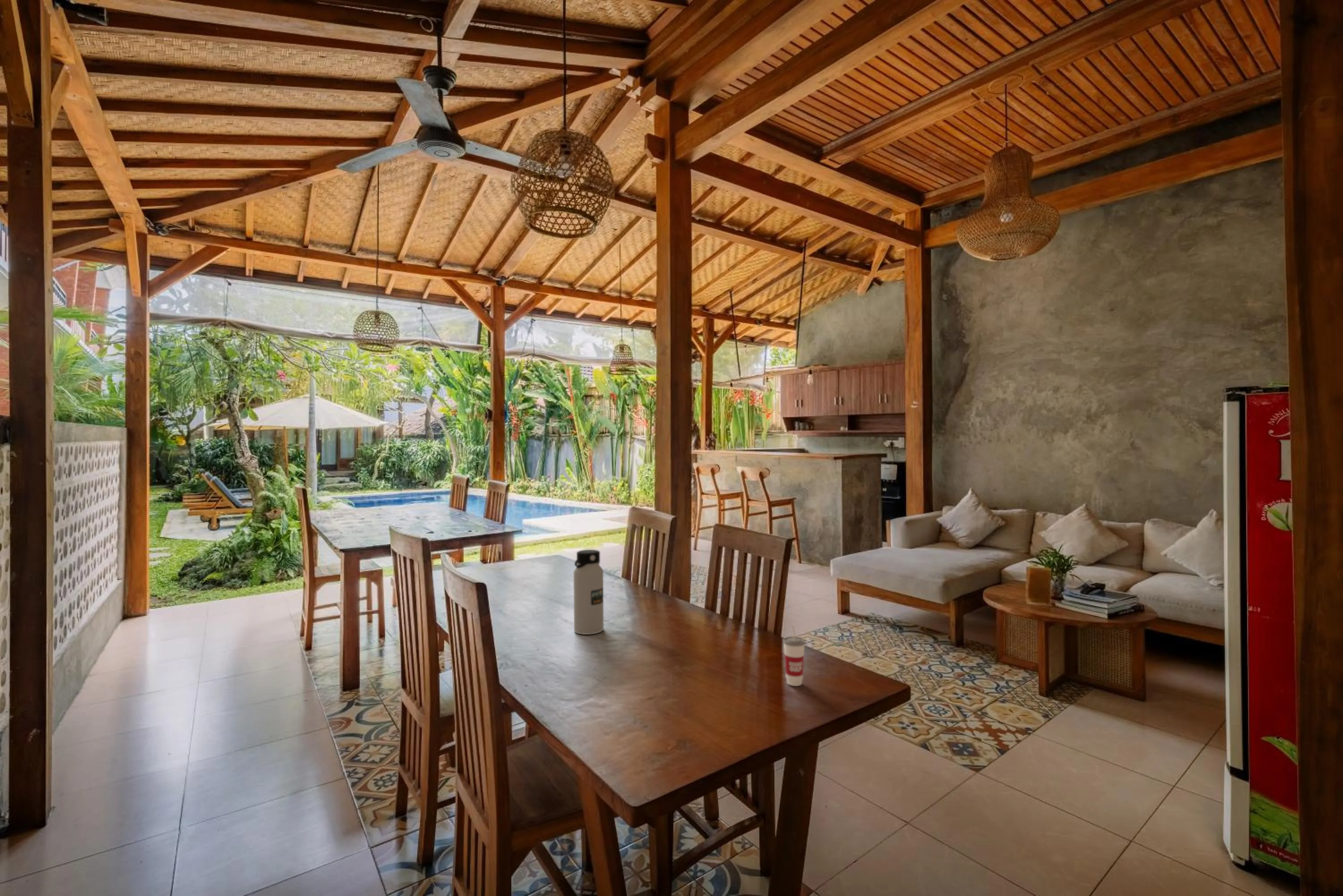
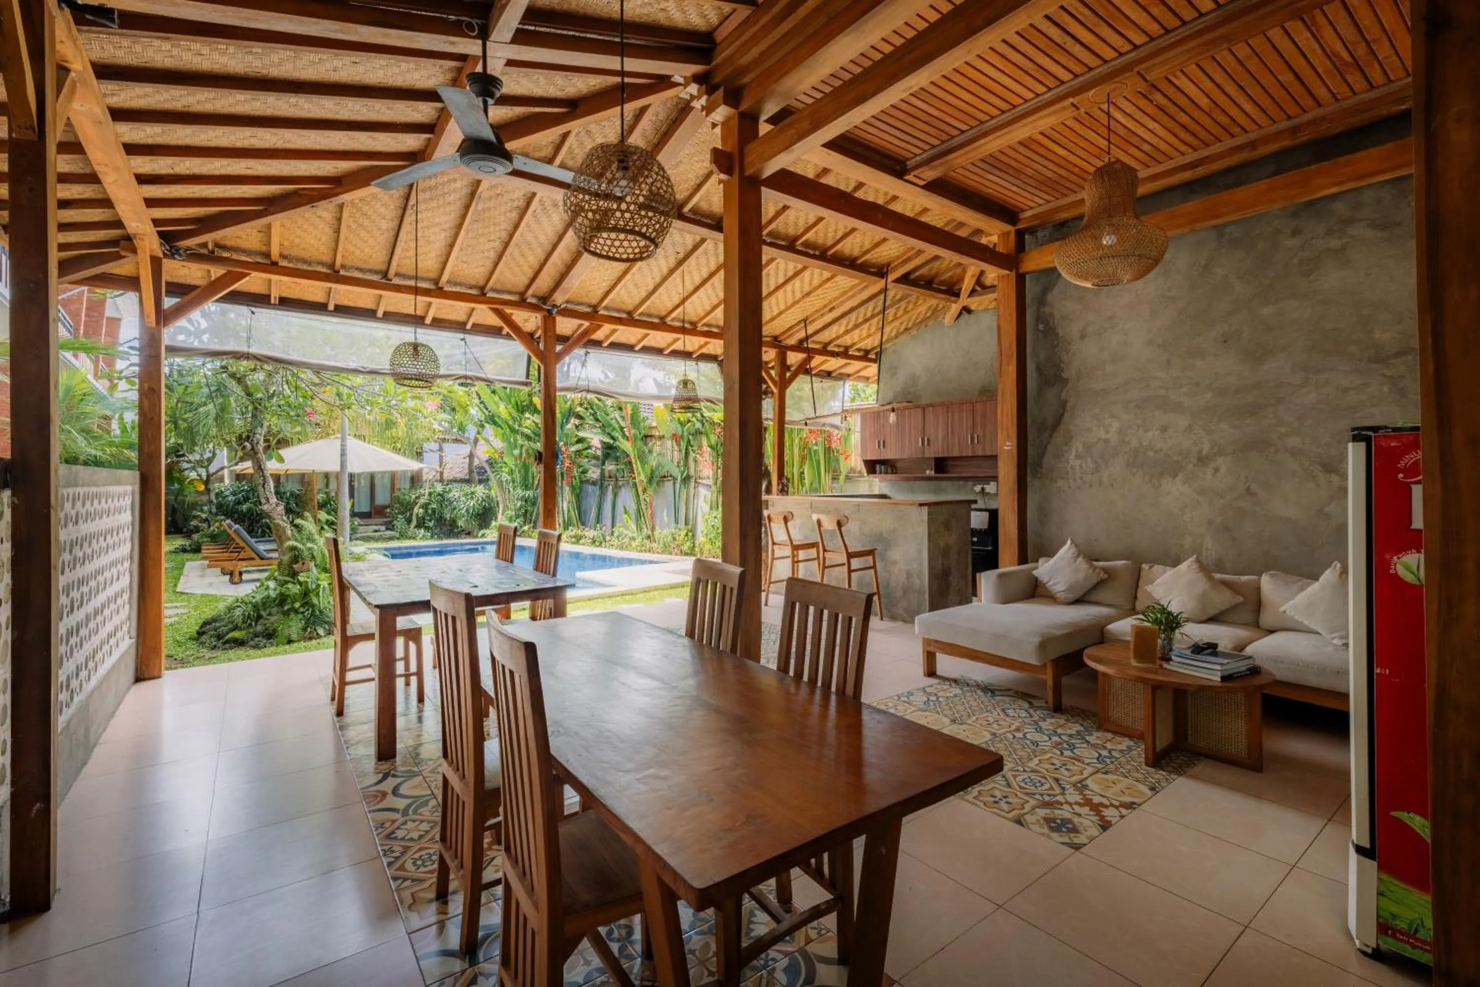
- cup [783,625,805,687]
- water bottle [573,549,604,635]
